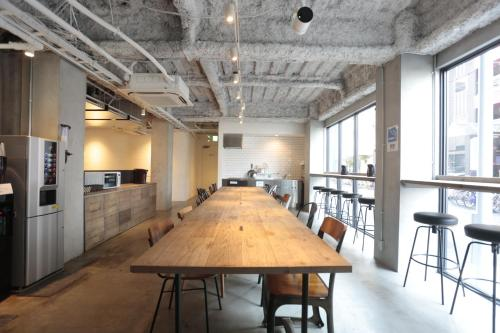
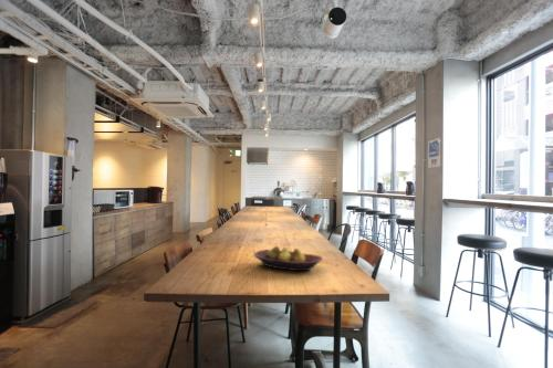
+ fruit bowl [252,245,324,272]
